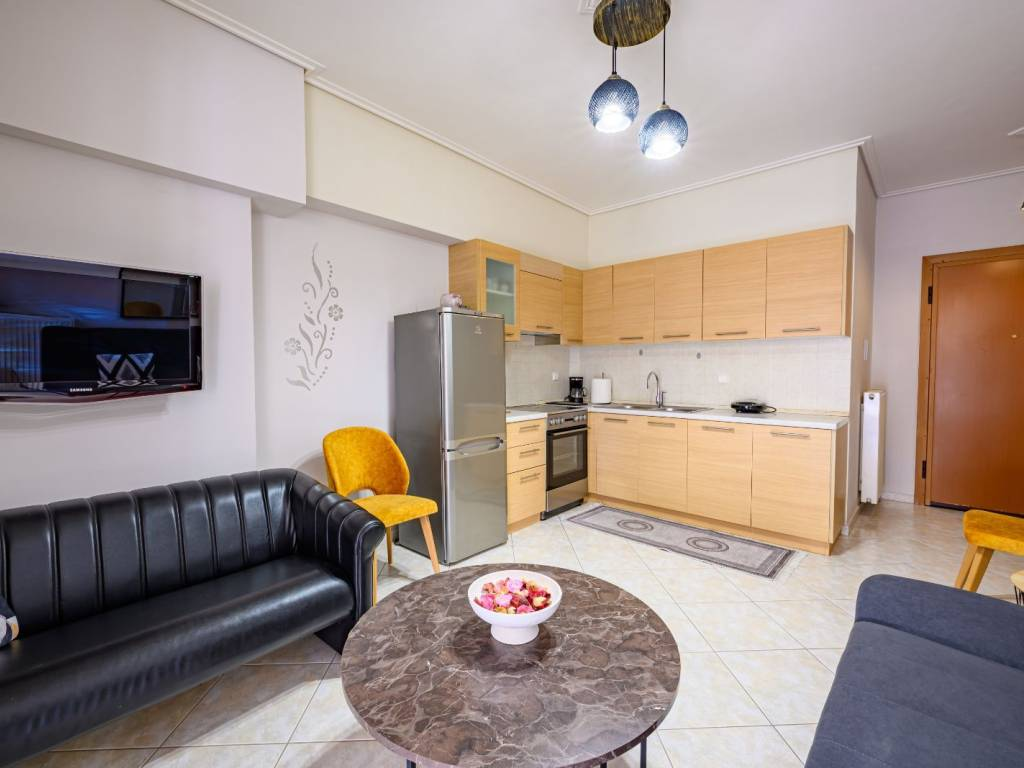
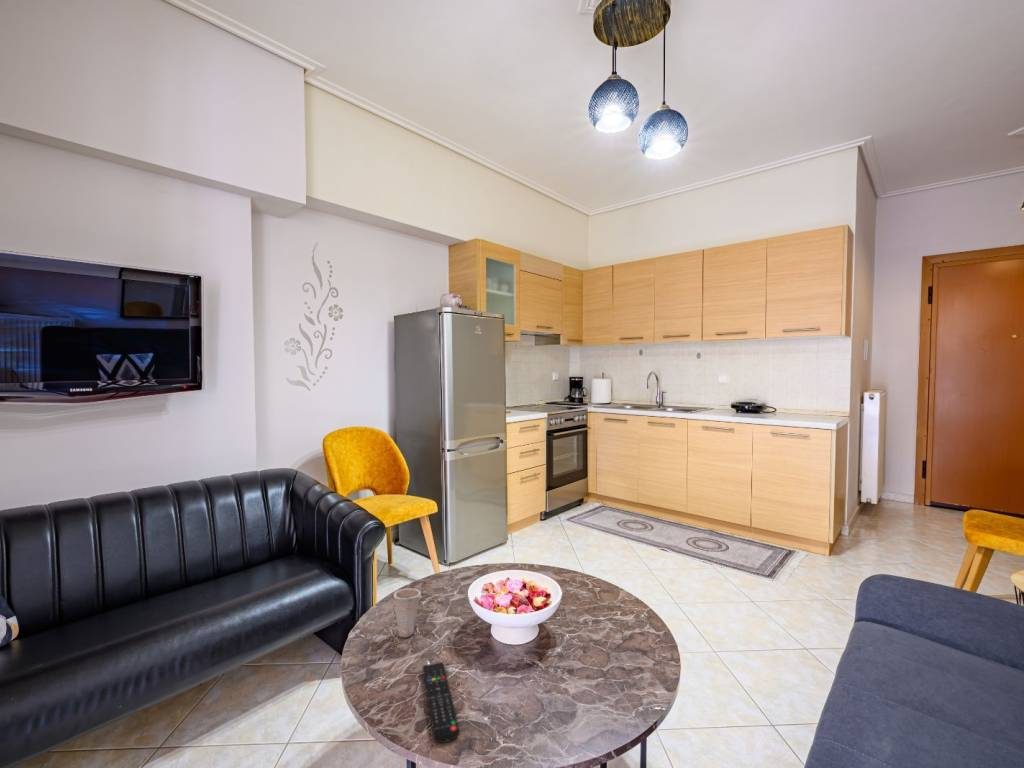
+ remote control [422,661,461,744]
+ cup [393,587,422,638]
